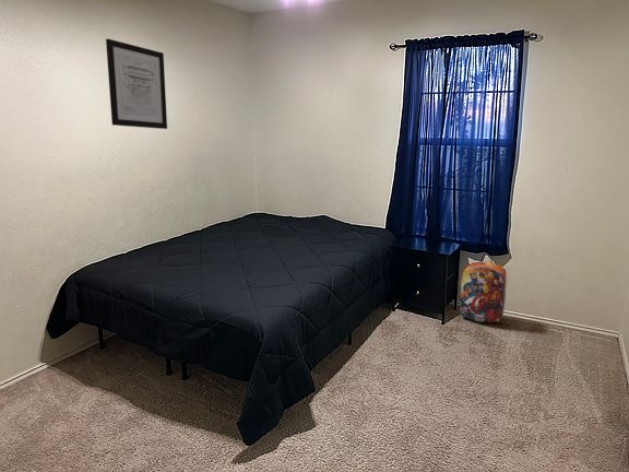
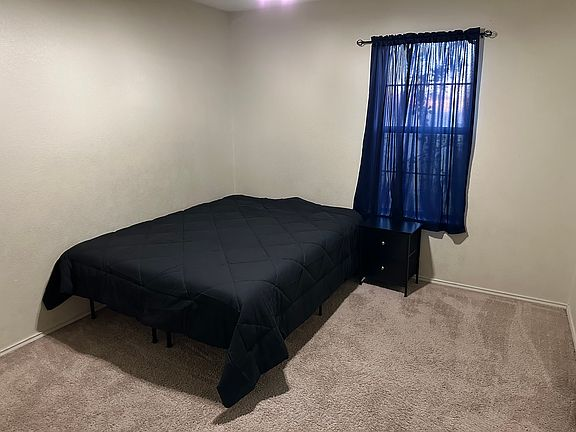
- backpack [459,256,508,323]
- wall art [105,38,168,130]
